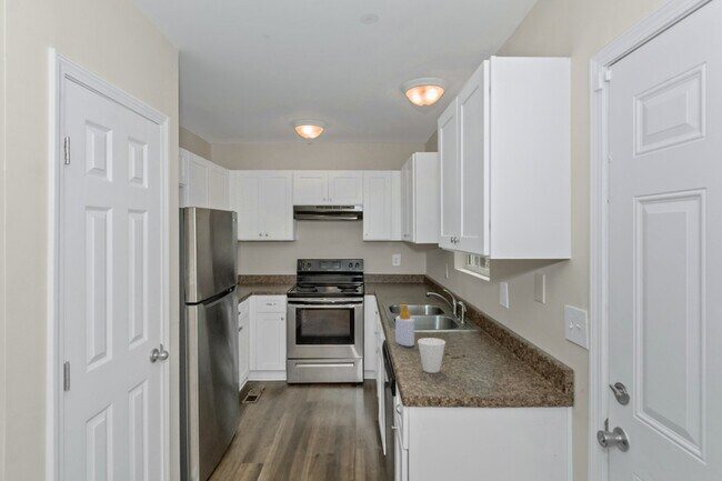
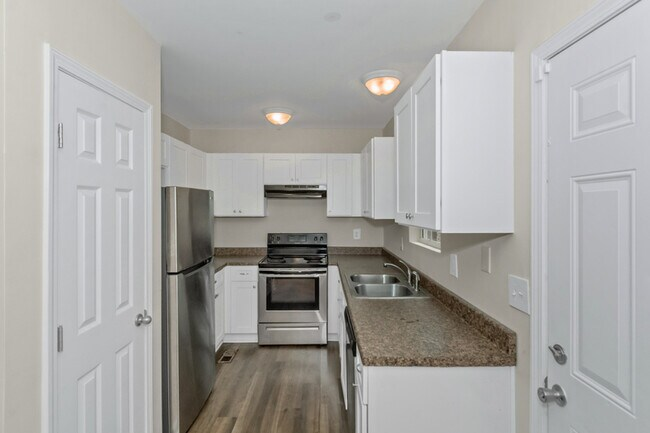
- cup [417,337,447,374]
- soap bottle [394,303,415,348]
